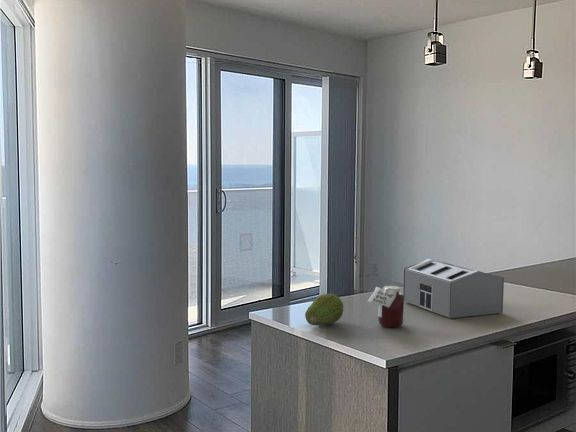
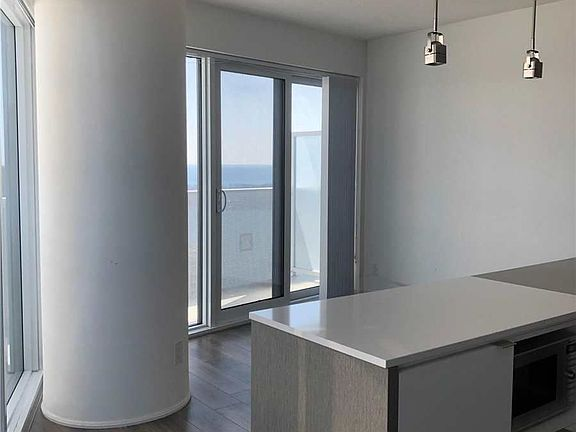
- fruit [304,293,344,326]
- jar [366,285,405,328]
- toaster [402,258,505,319]
